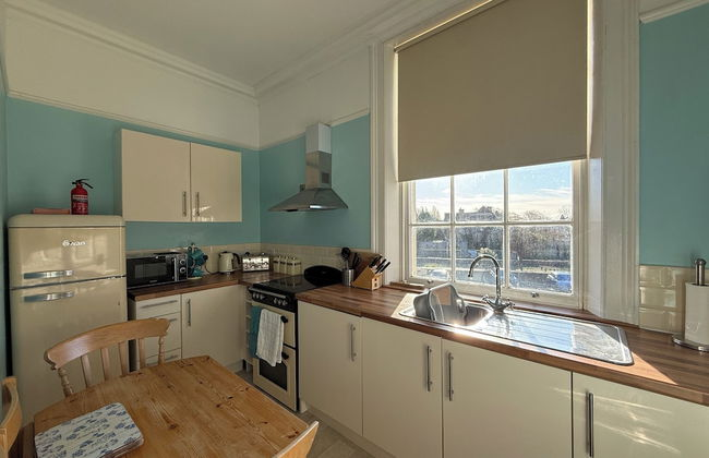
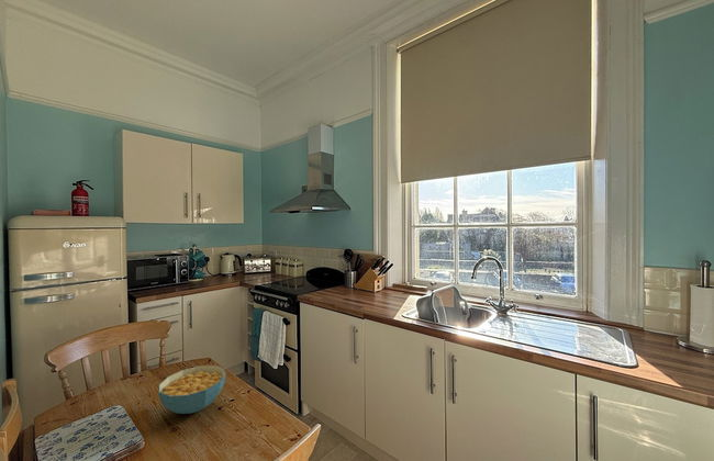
+ cereal bowl [158,364,227,415]
